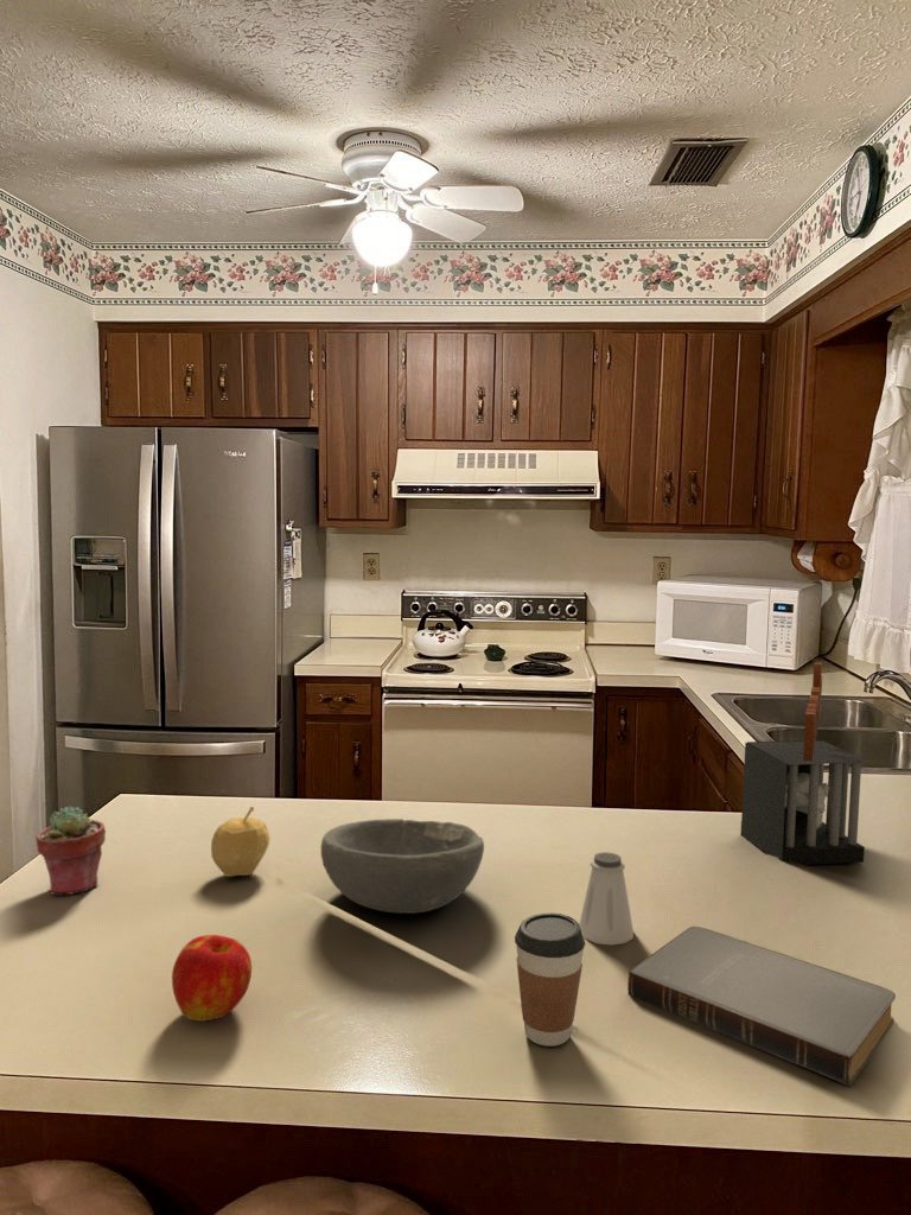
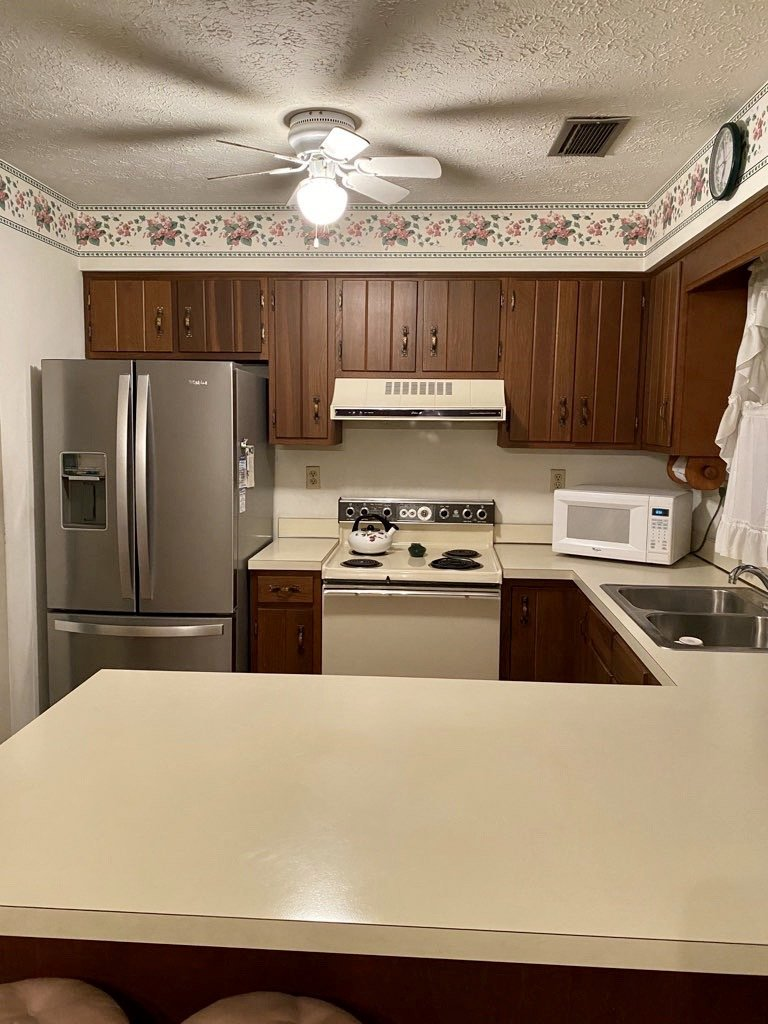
- coffee cup [514,912,586,1048]
- bowl [320,818,485,915]
- apple [171,934,253,1023]
- potted succulent [34,804,107,896]
- saltshaker [578,851,635,947]
- book [626,925,897,1087]
- knife block [739,662,872,866]
- fruit [210,806,270,878]
